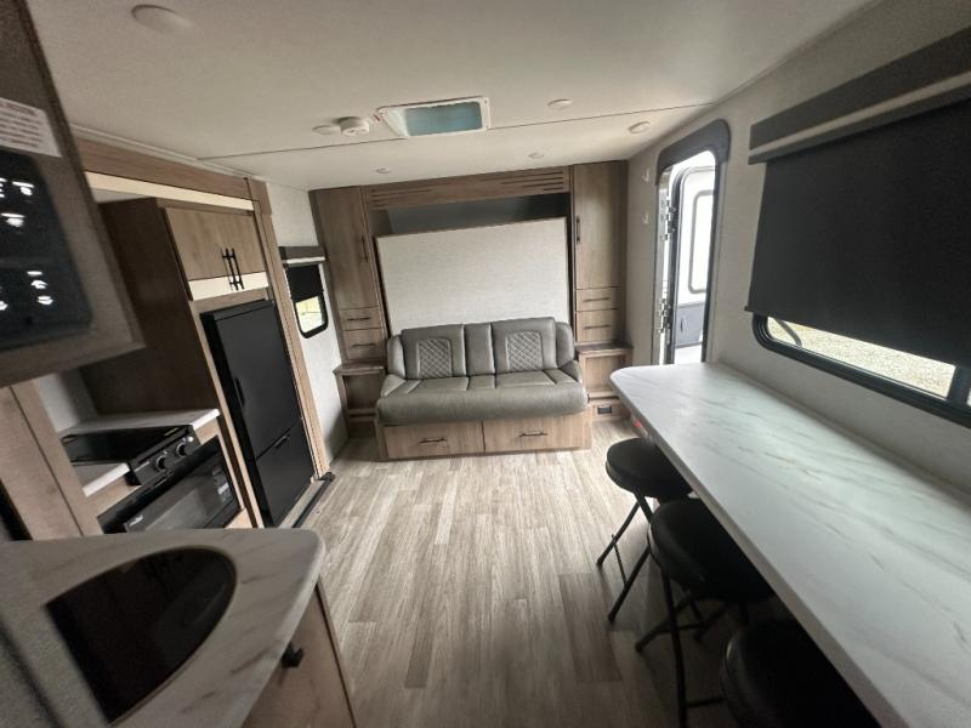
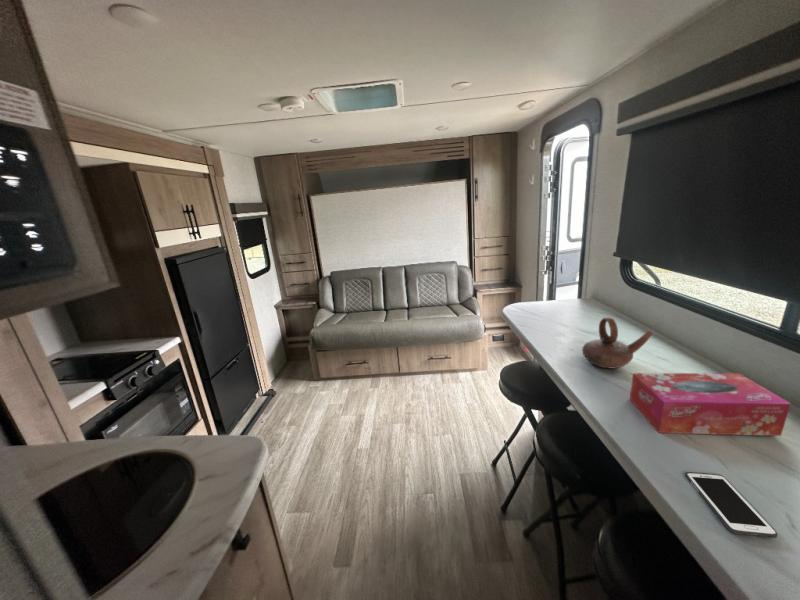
+ teapot [581,316,654,369]
+ tissue box [629,372,792,437]
+ cell phone [685,471,779,539]
